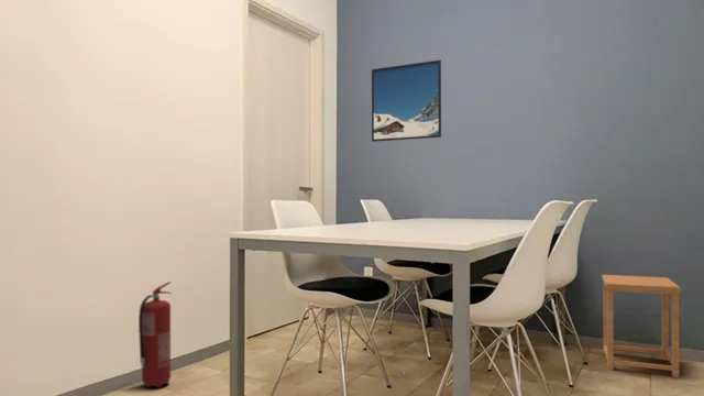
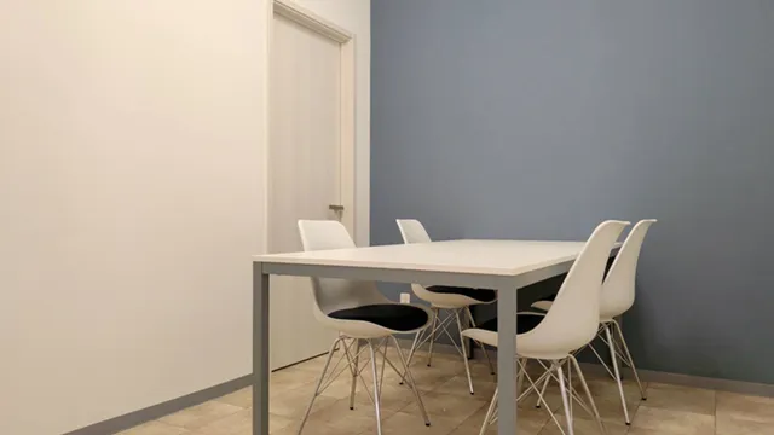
- side table [602,274,681,378]
- fire extinguisher [138,280,172,388]
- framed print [371,58,442,143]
